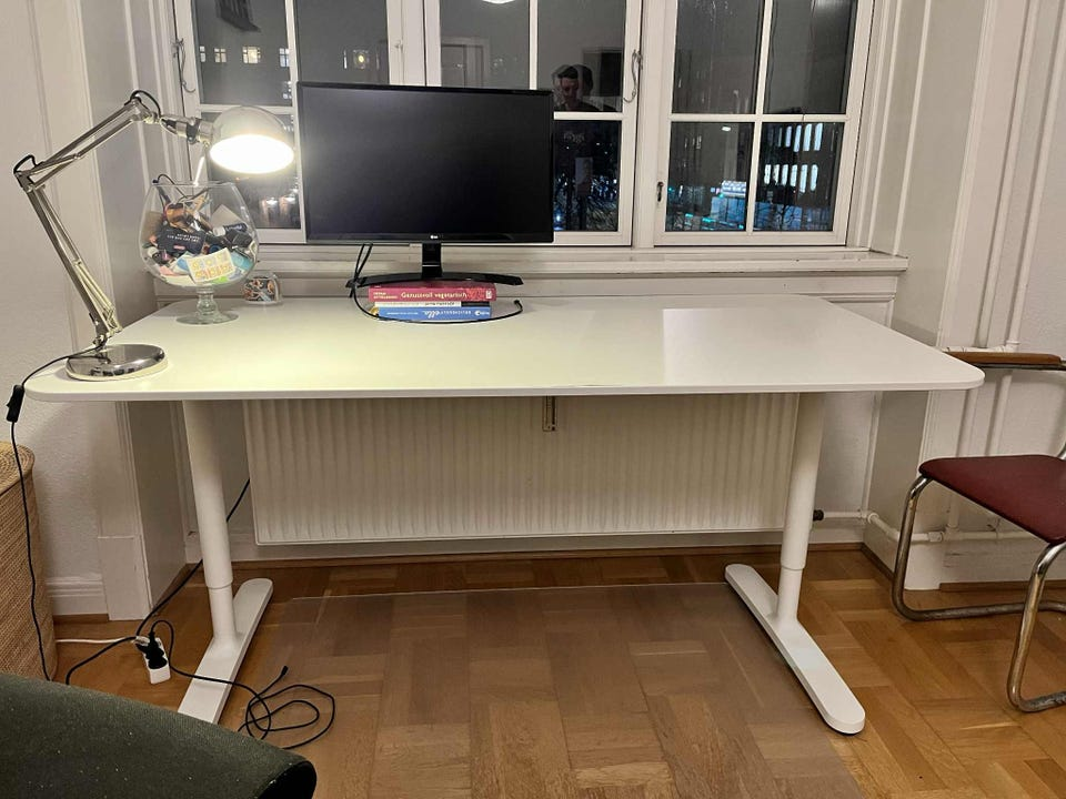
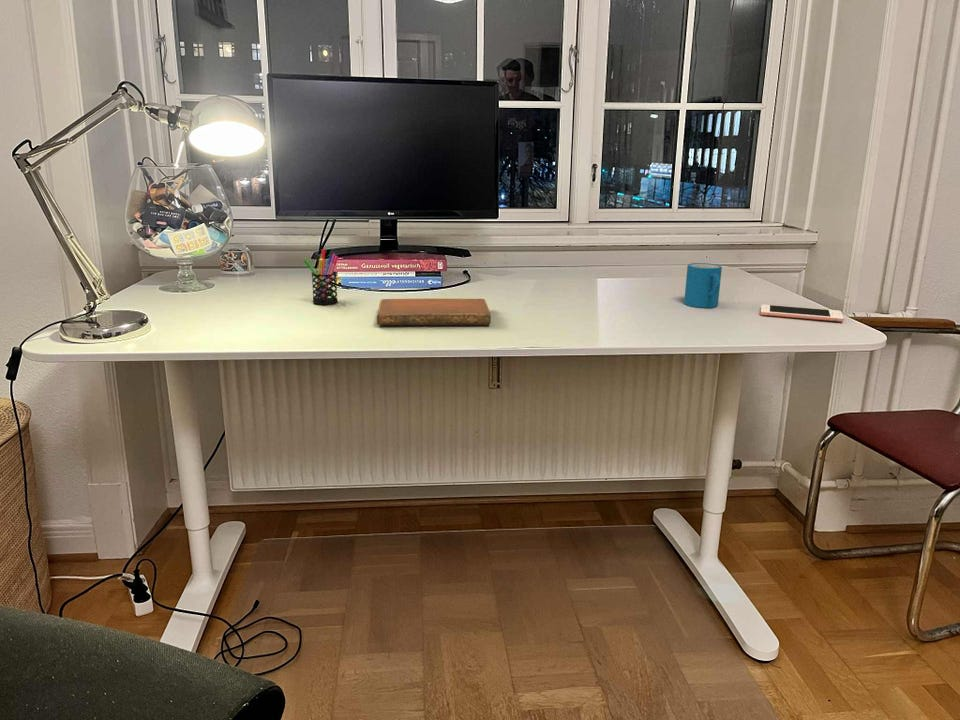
+ notebook [376,298,492,326]
+ cell phone [759,303,844,323]
+ mug [683,262,723,309]
+ pen holder [303,248,339,305]
